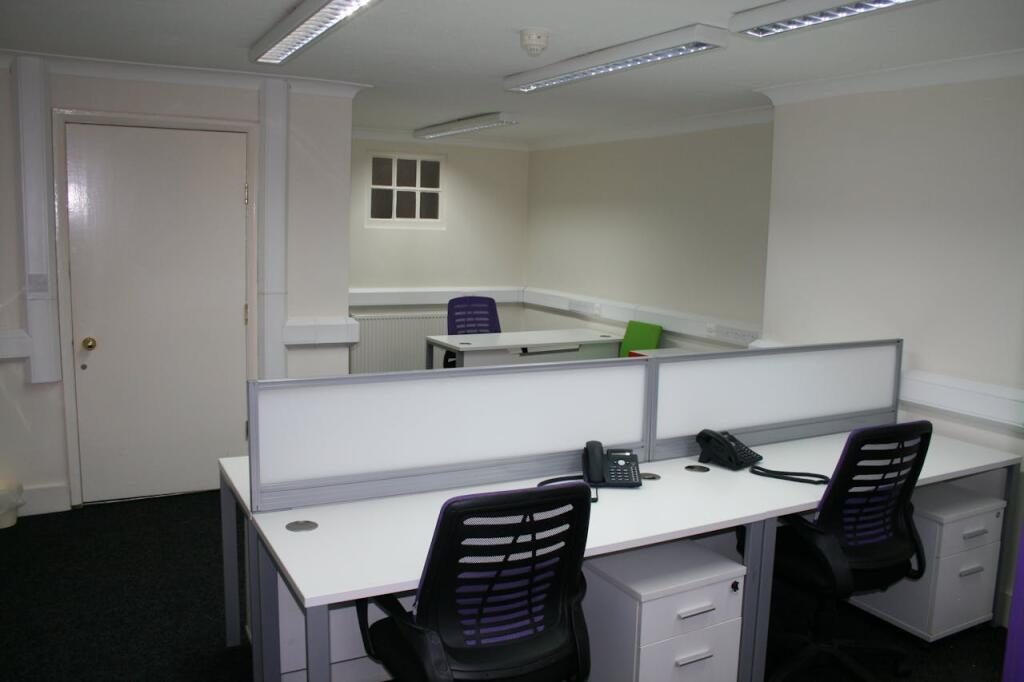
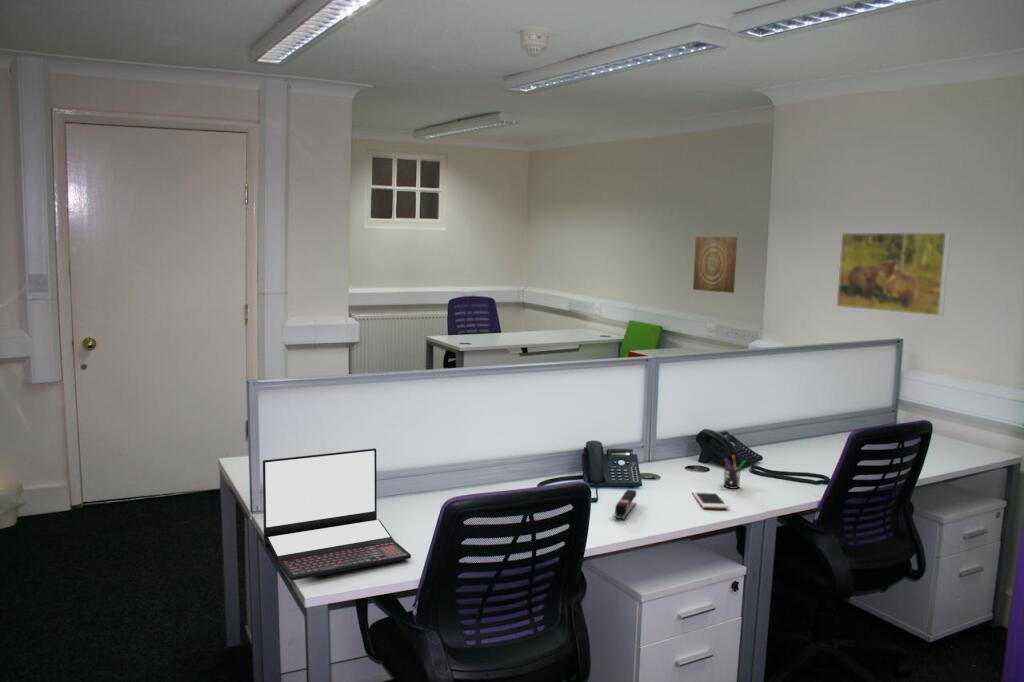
+ laptop [262,448,412,581]
+ pen holder [722,454,747,490]
+ cell phone [691,490,729,510]
+ stapler [613,488,637,520]
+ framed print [835,231,951,317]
+ wall art [692,236,738,294]
